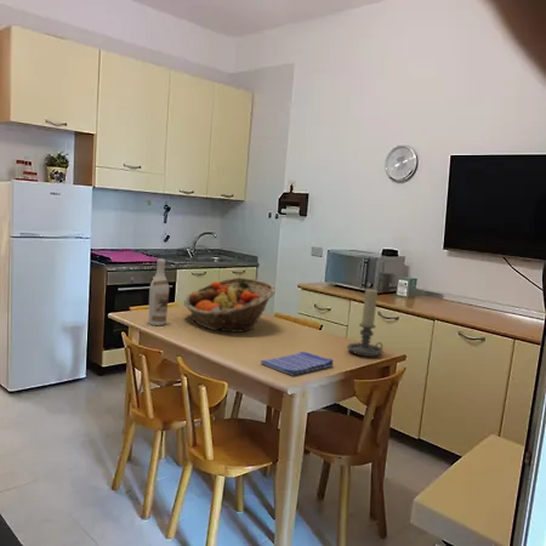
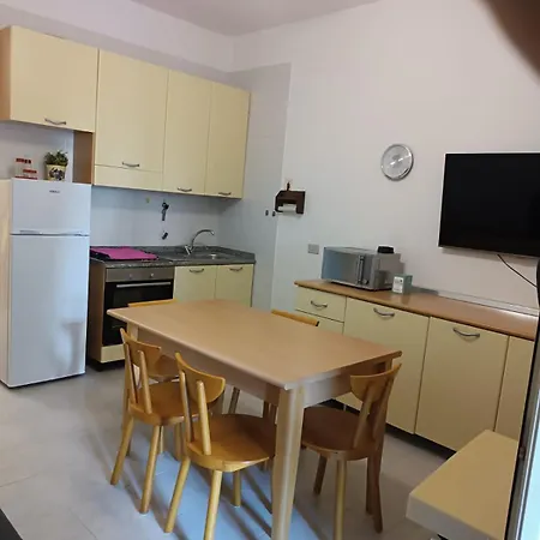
- wine bottle [147,257,170,326]
- candle holder [346,288,383,358]
- fruit basket [183,277,277,334]
- dish towel [260,351,335,377]
